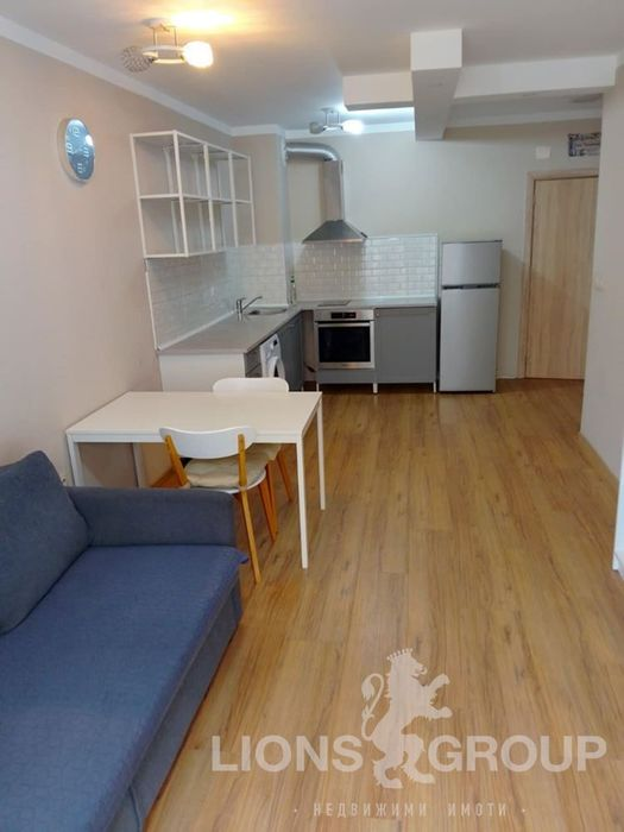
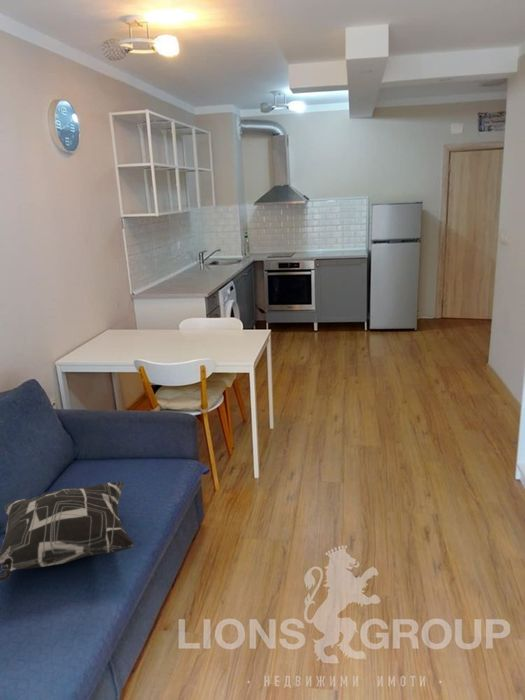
+ decorative pillow [0,481,135,583]
